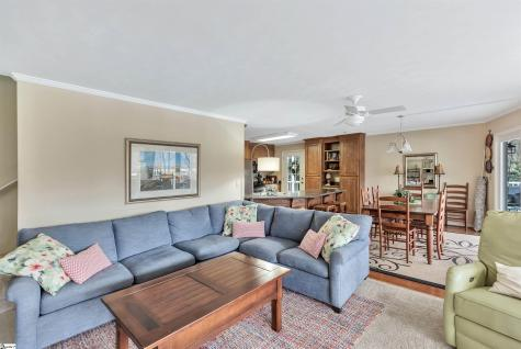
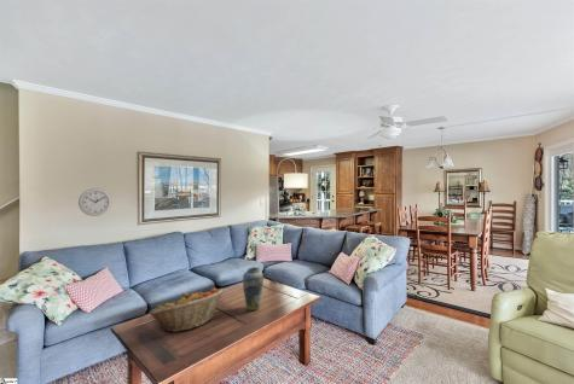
+ wall clock [77,187,112,217]
+ vase [242,266,265,312]
+ fruit basket [147,287,226,333]
